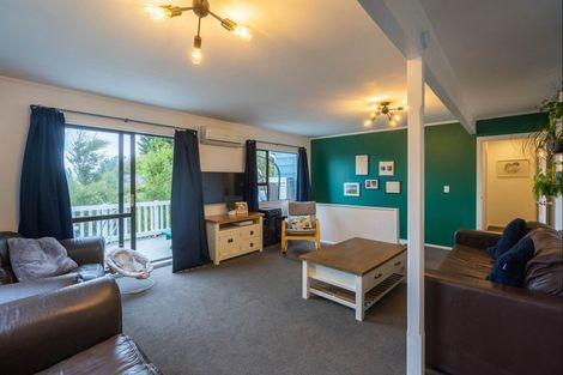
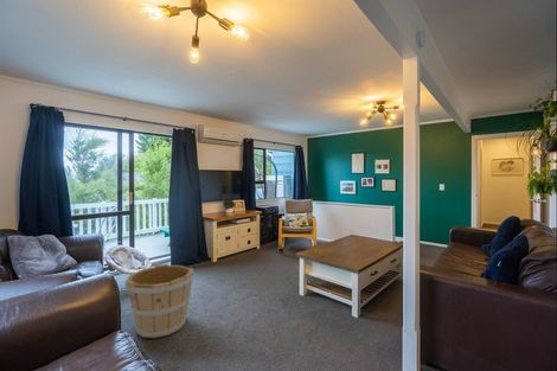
+ wooden bucket [123,263,196,339]
